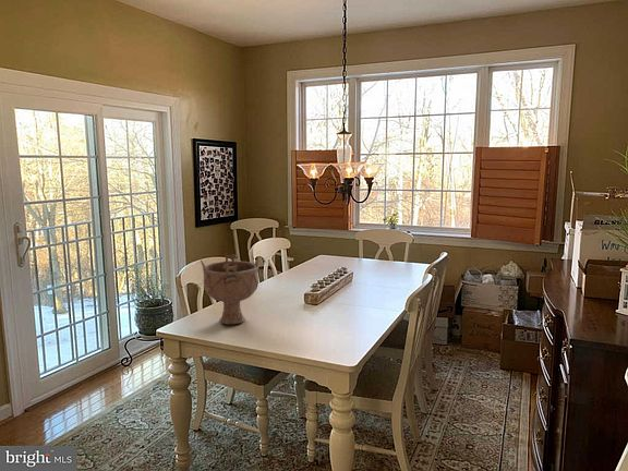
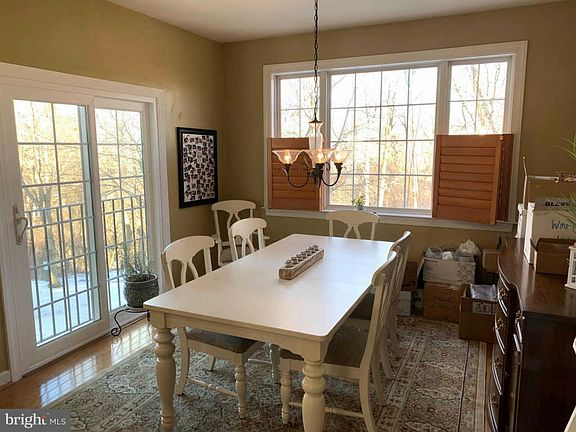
- decorative bowl [200,252,259,326]
